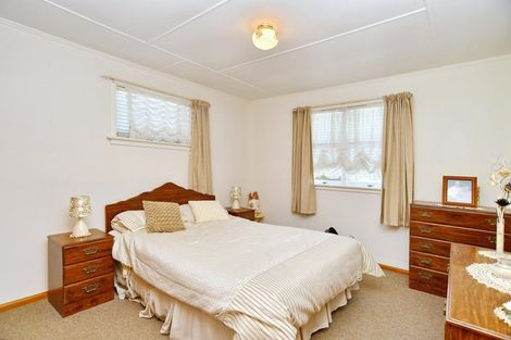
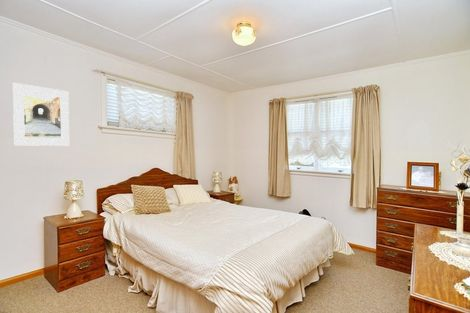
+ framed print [12,82,70,147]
